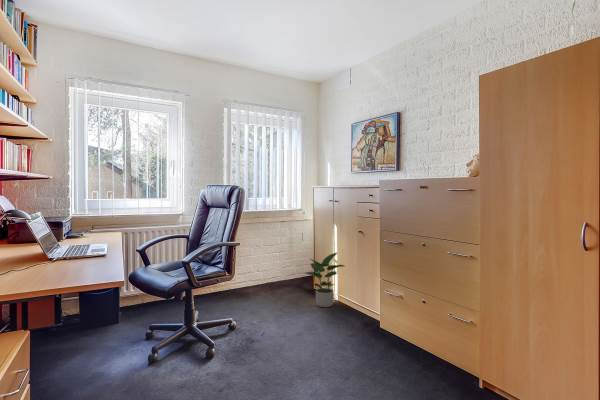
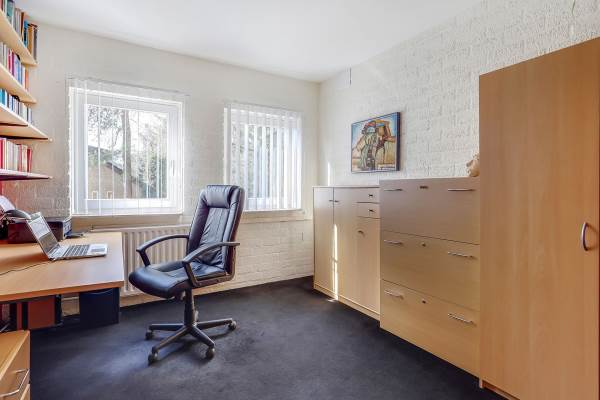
- potted plant [304,251,345,308]
